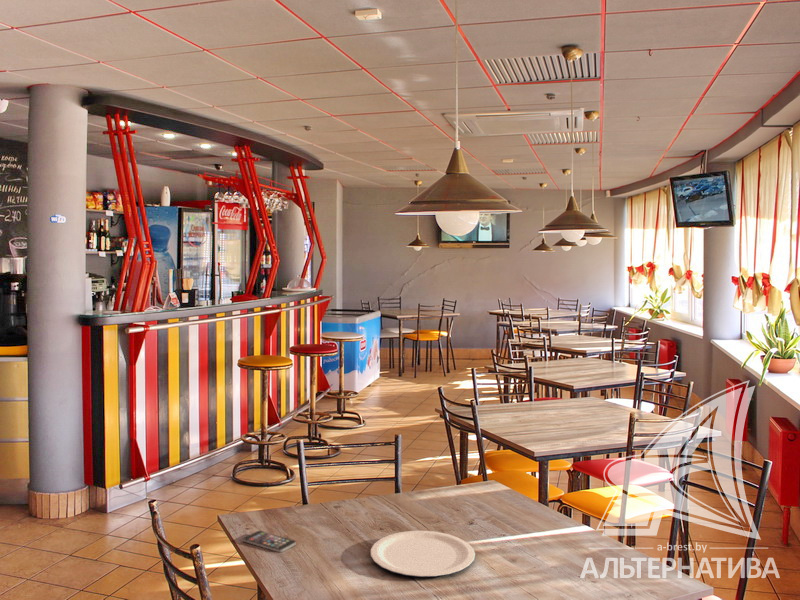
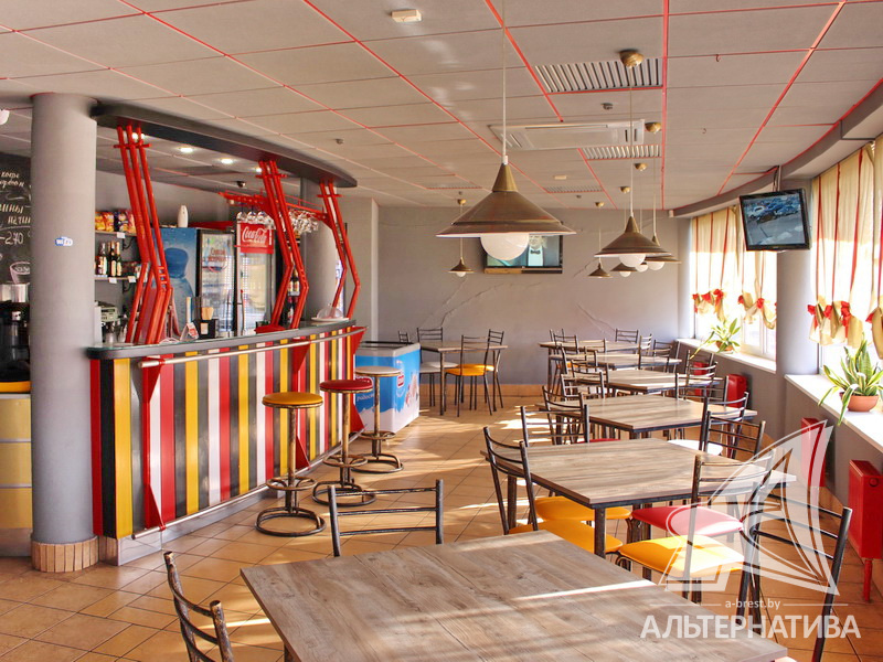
- plate [370,530,476,578]
- smartphone [242,530,297,553]
